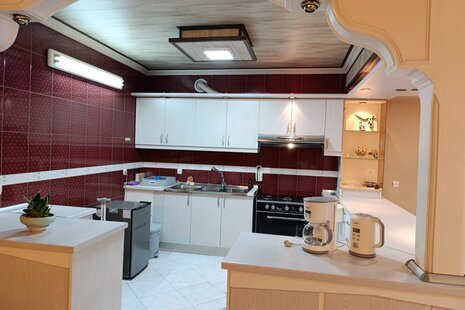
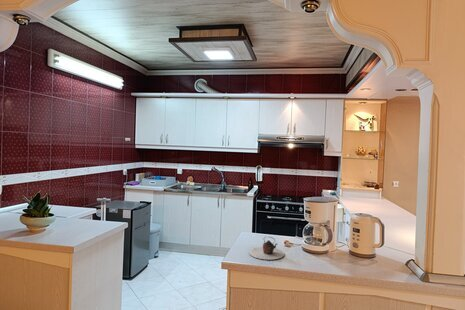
+ teapot [248,236,285,260]
